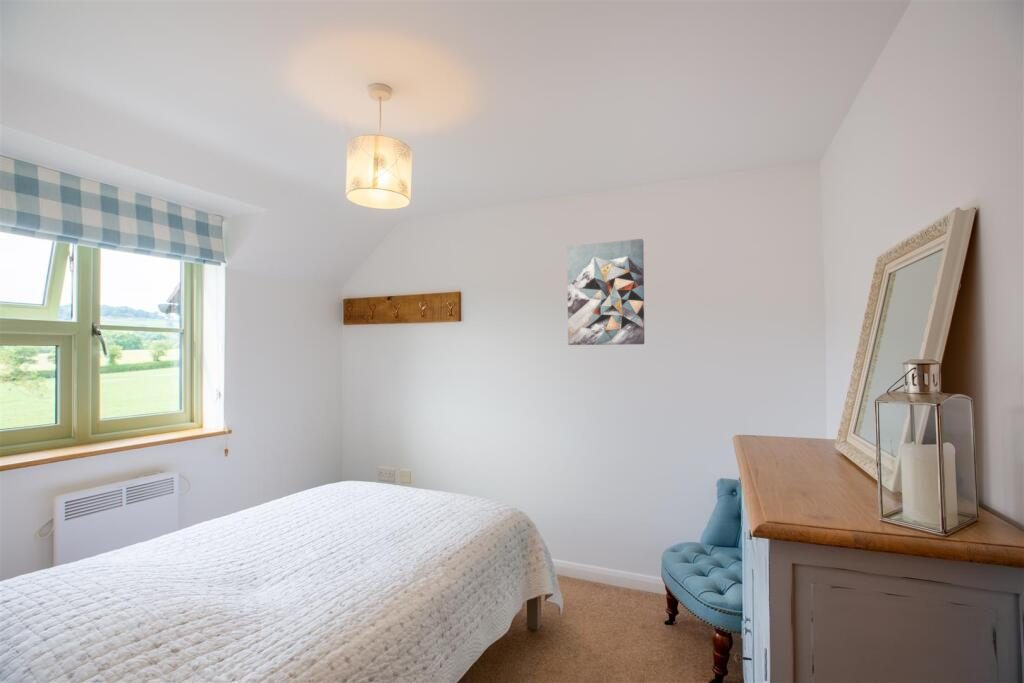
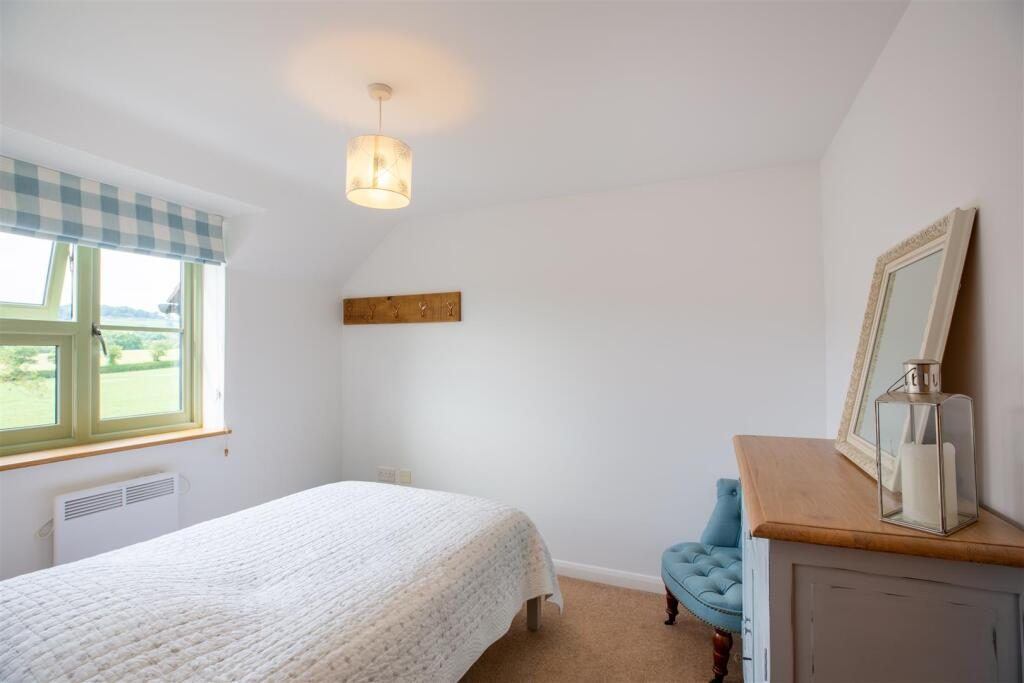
- wall art [566,238,645,346]
